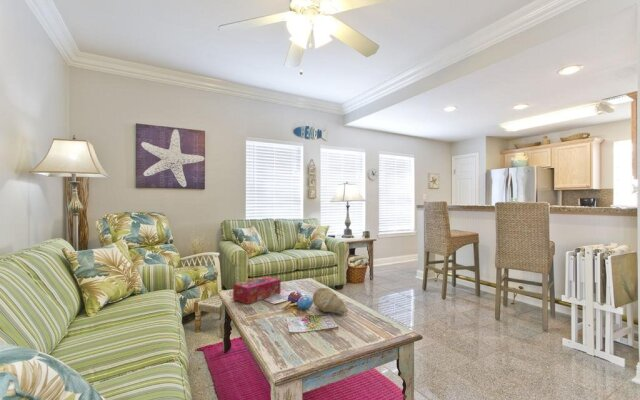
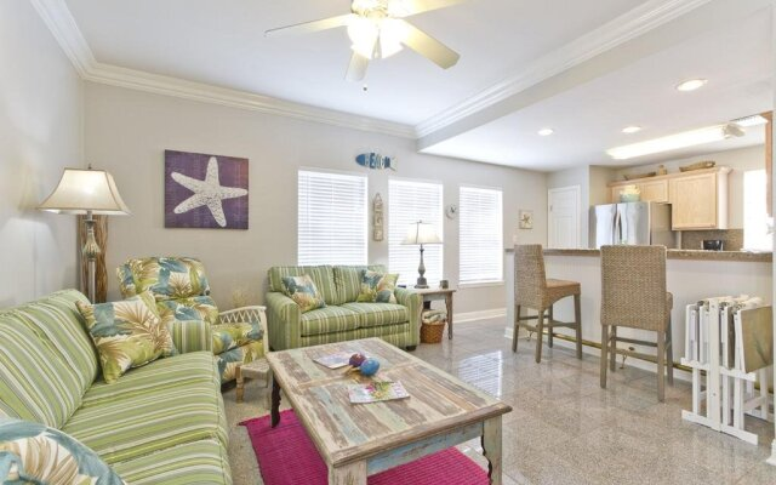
- seashell [312,287,349,315]
- tissue box [232,275,282,305]
